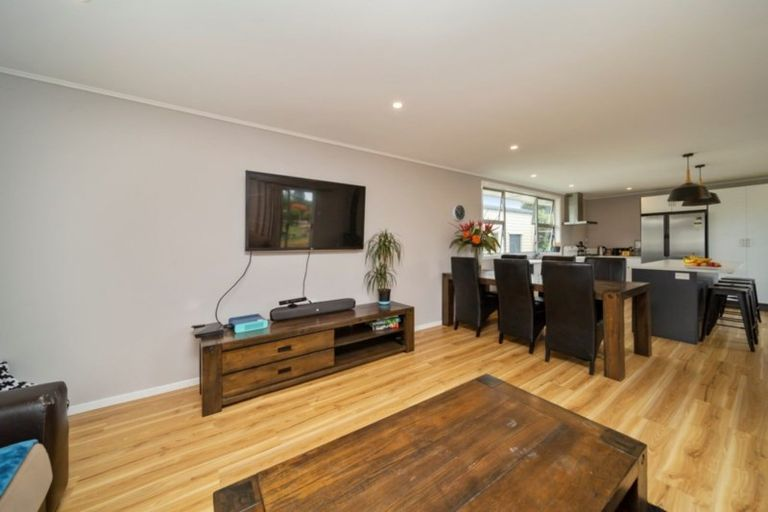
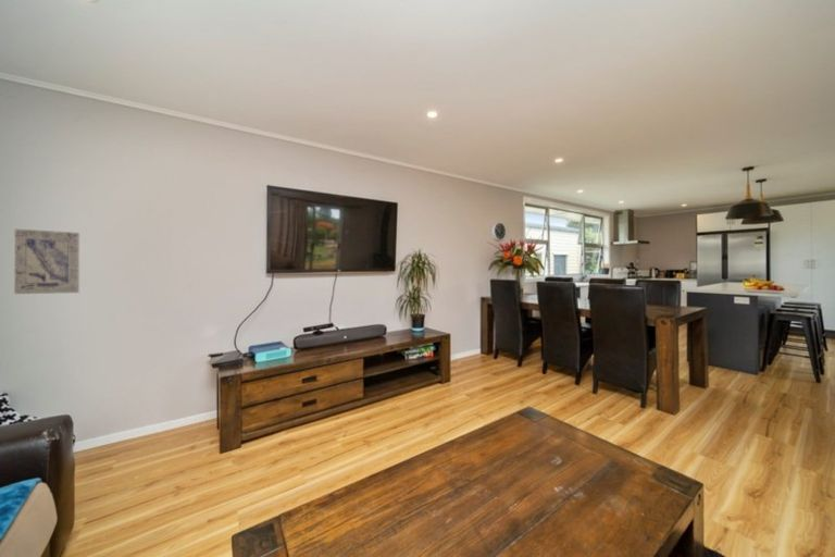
+ wall art [13,227,80,295]
